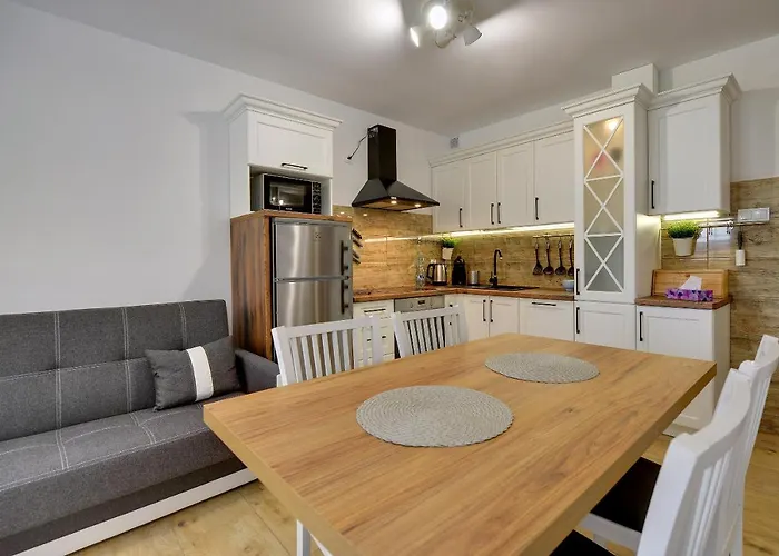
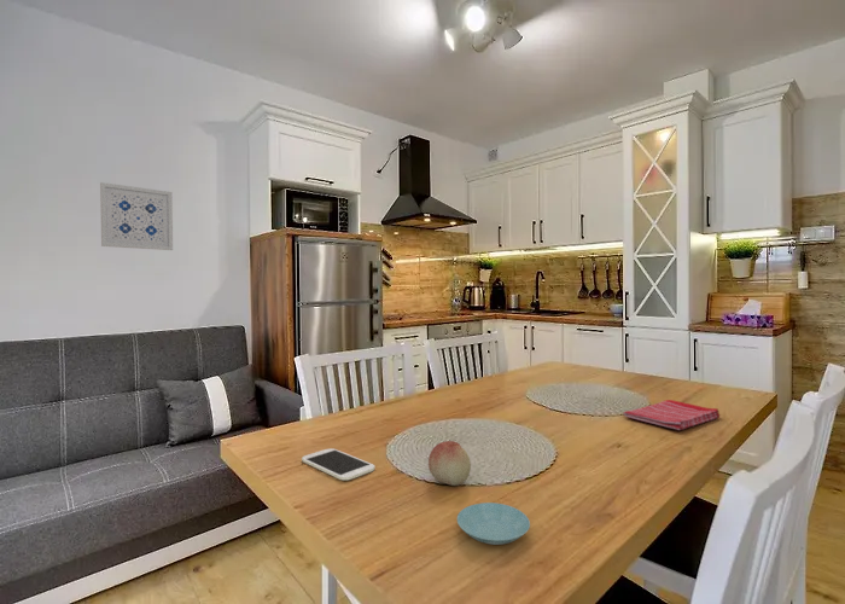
+ smartphone [301,447,375,481]
+ fruit [427,440,472,487]
+ saucer [456,501,531,546]
+ wall art [99,181,174,251]
+ dish towel [622,399,722,431]
